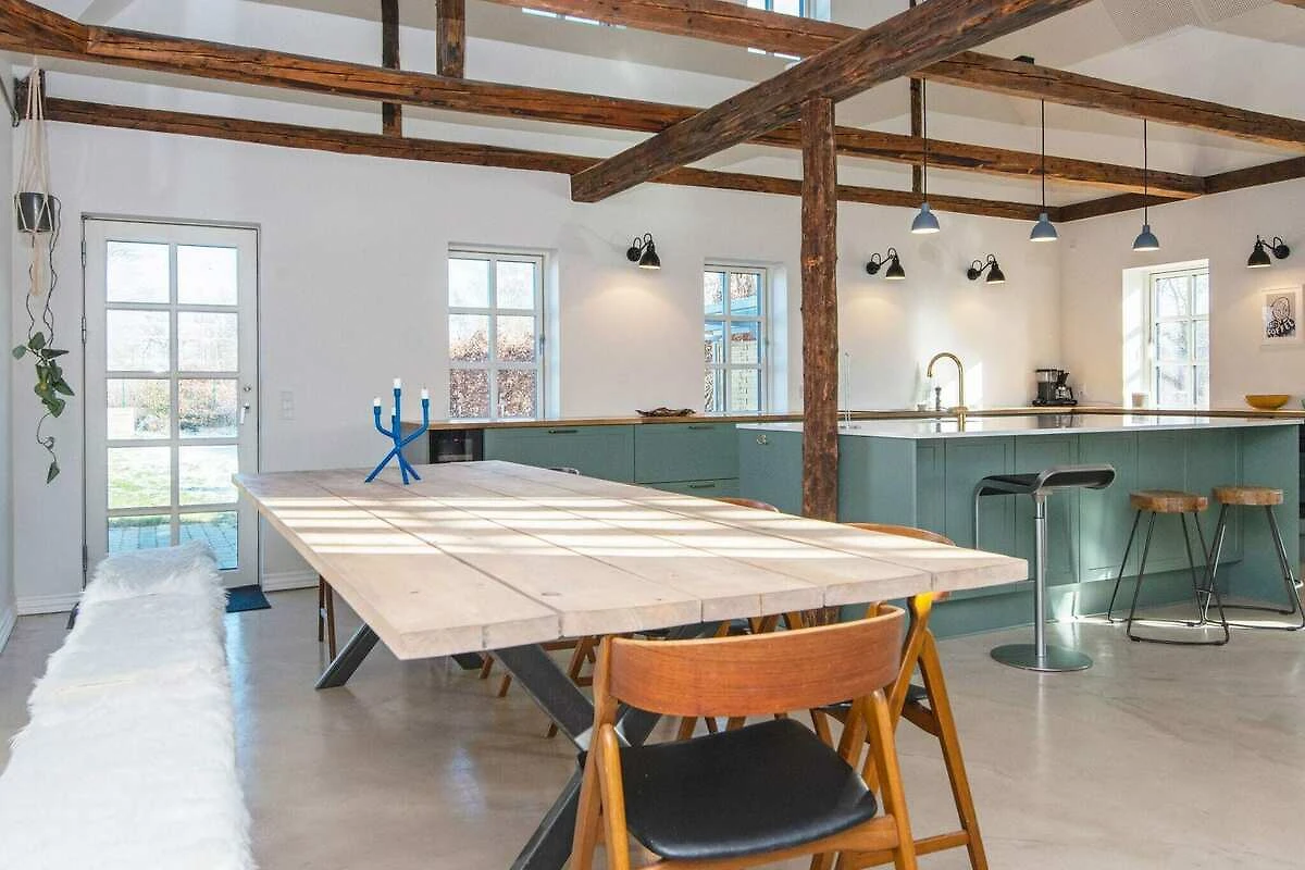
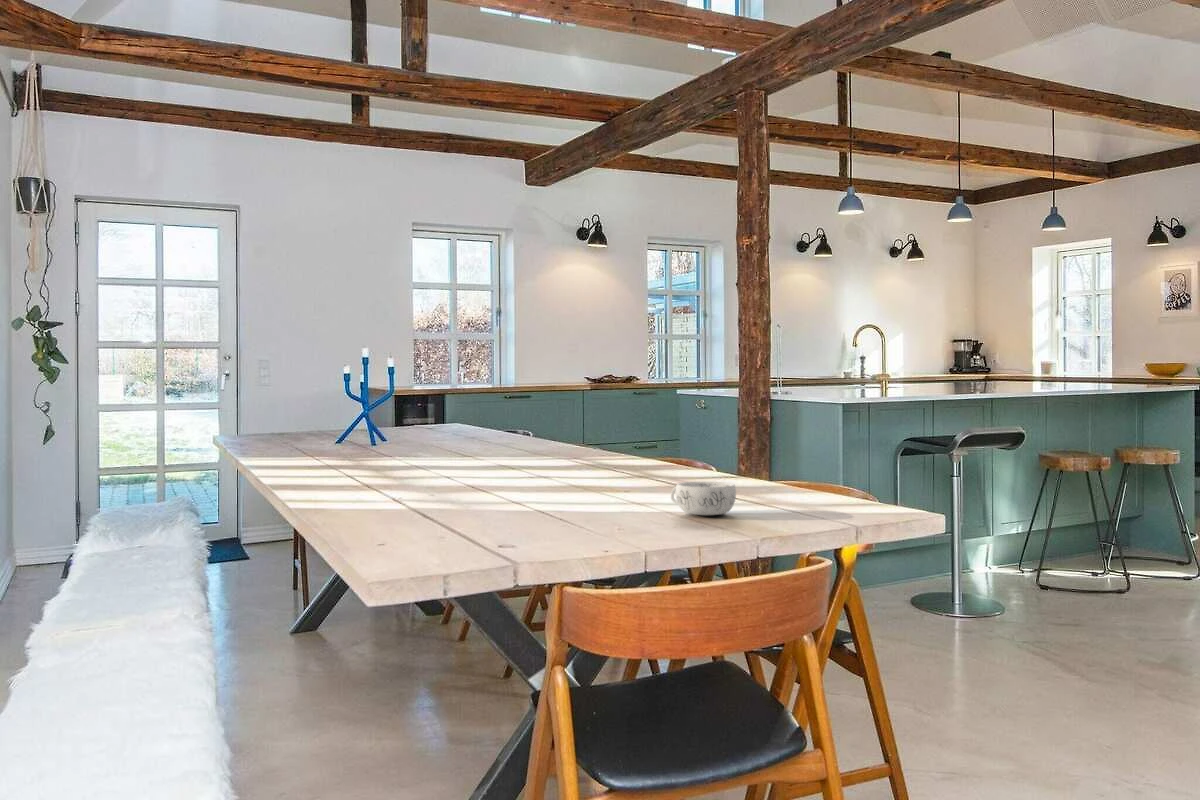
+ decorative bowl [670,480,737,516]
